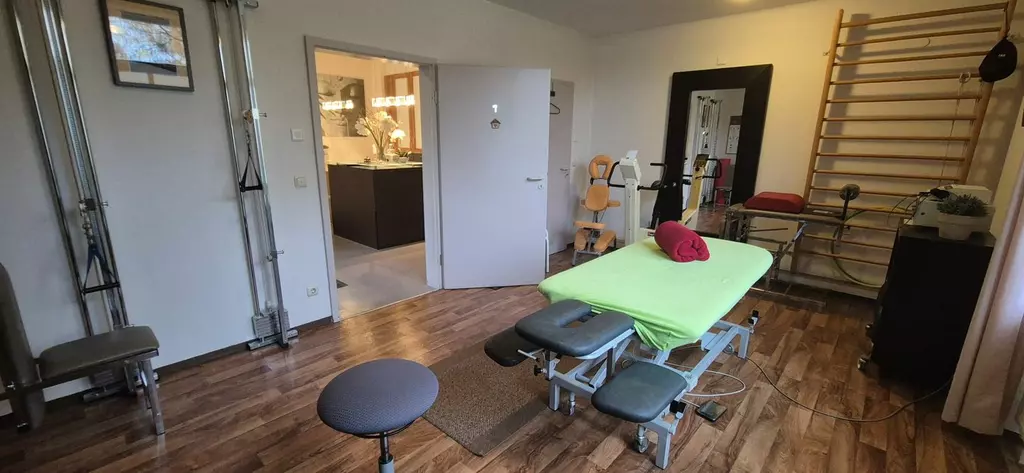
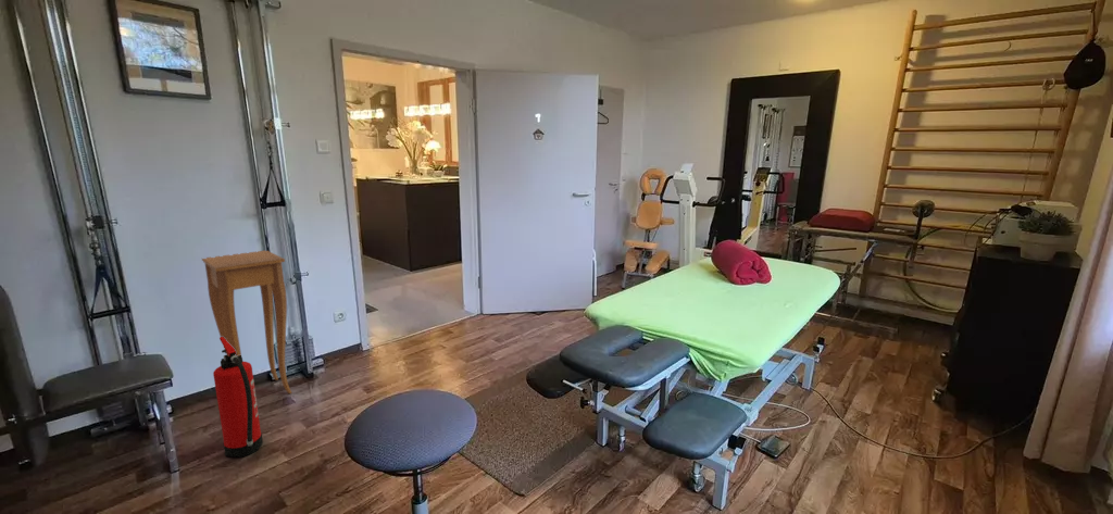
+ fire extinguisher [212,336,264,459]
+ side table [201,250,292,394]
